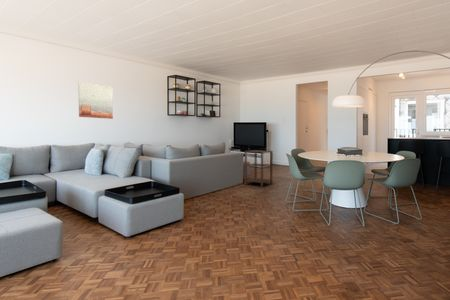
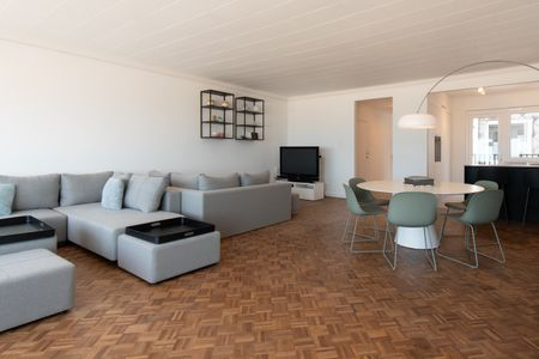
- side table [244,149,274,188]
- wall art [77,81,114,120]
